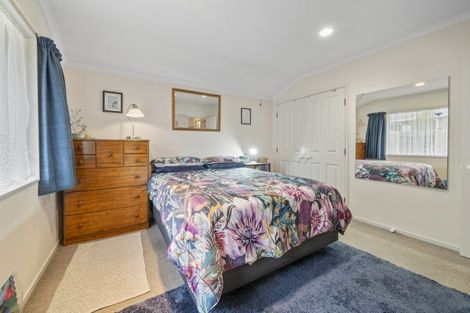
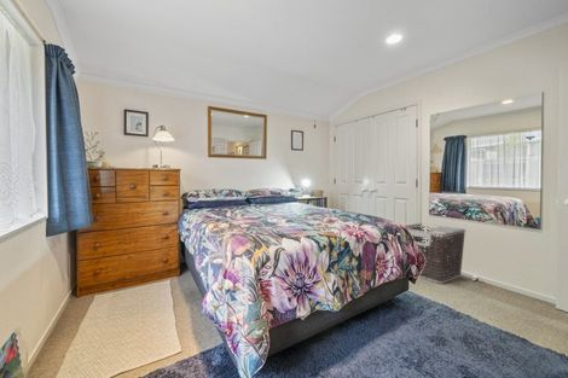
+ clothes hamper [404,222,466,285]
